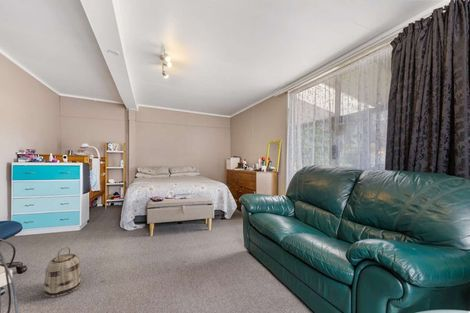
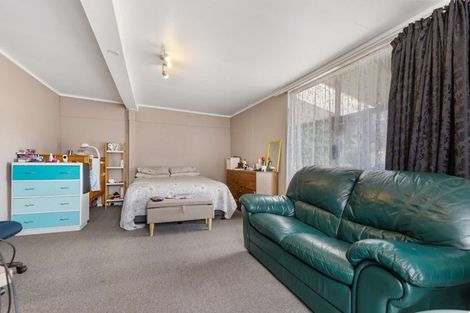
- basket [43,246,83,298]
